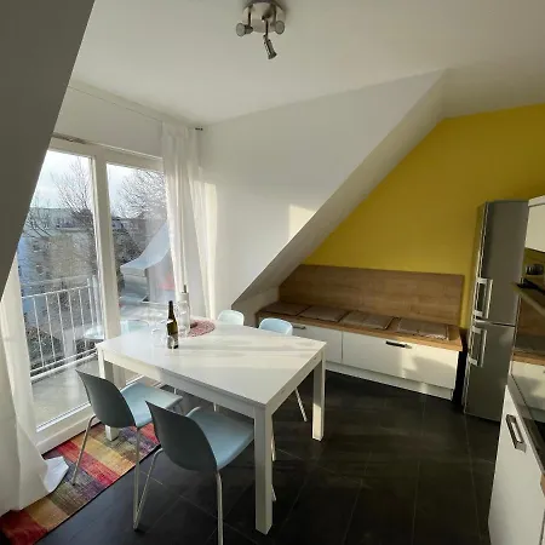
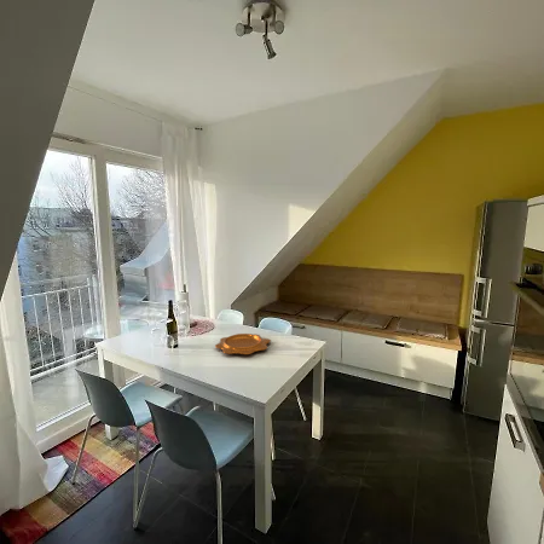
+ decorative bowl [214,332,272,355]
